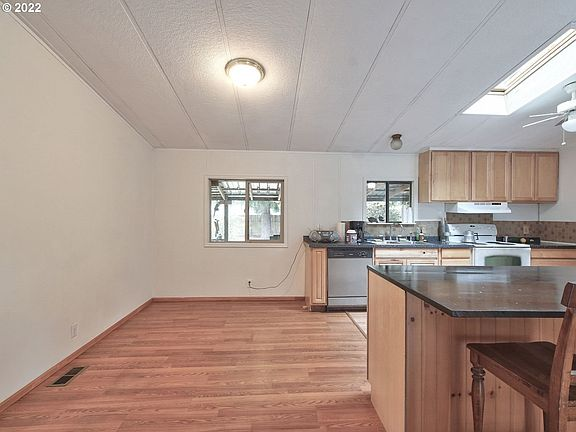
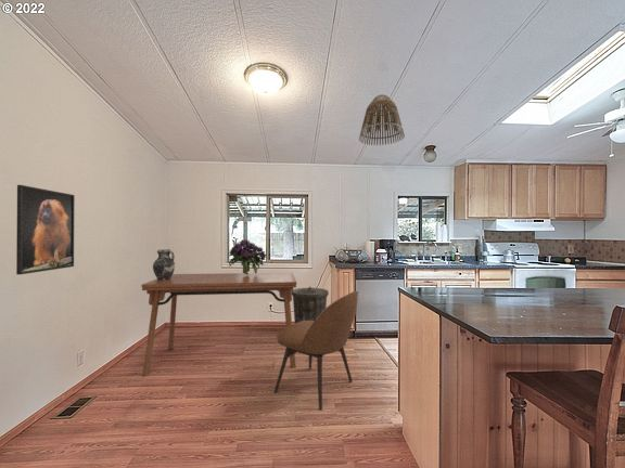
+ ceramic jug [152,248,176,280]
+ chair [273,290,359,412]
+ dining table [140,272,297,377]
+ lamp shade [358,93,406,146]
+ bouquet [227,238,268,275]
+ trash can [292,286,330,324]
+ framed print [15,184,76,275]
